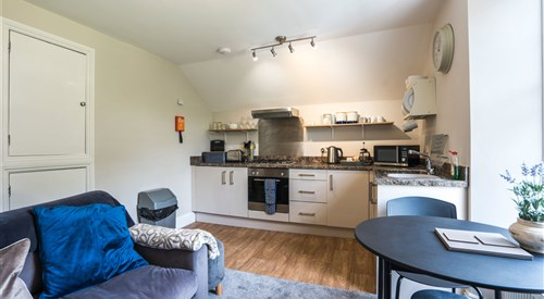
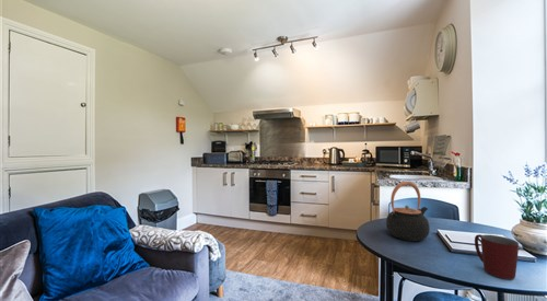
+ teapot [385,181,431,242]
+ mug [474,233,520,280]
